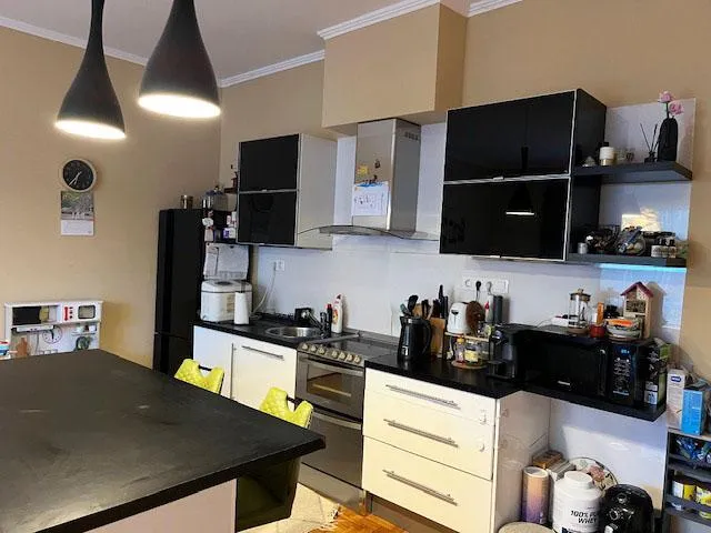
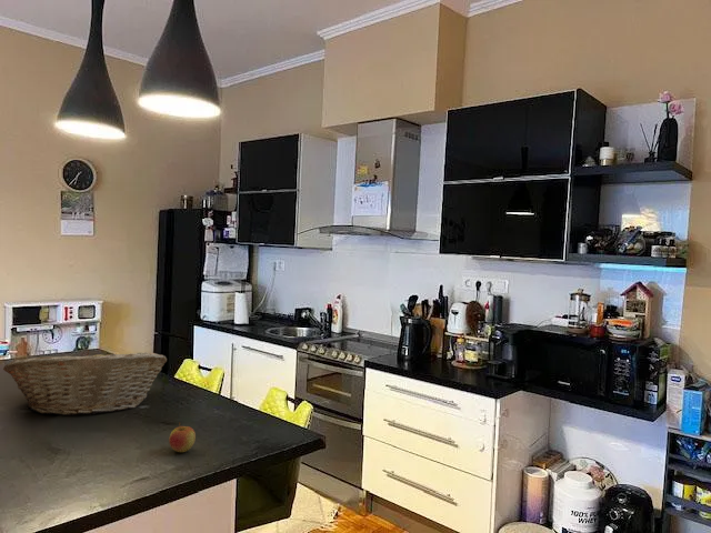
+ apple [168,421,197,453]
+ fruit basket [2,349,168,416]
